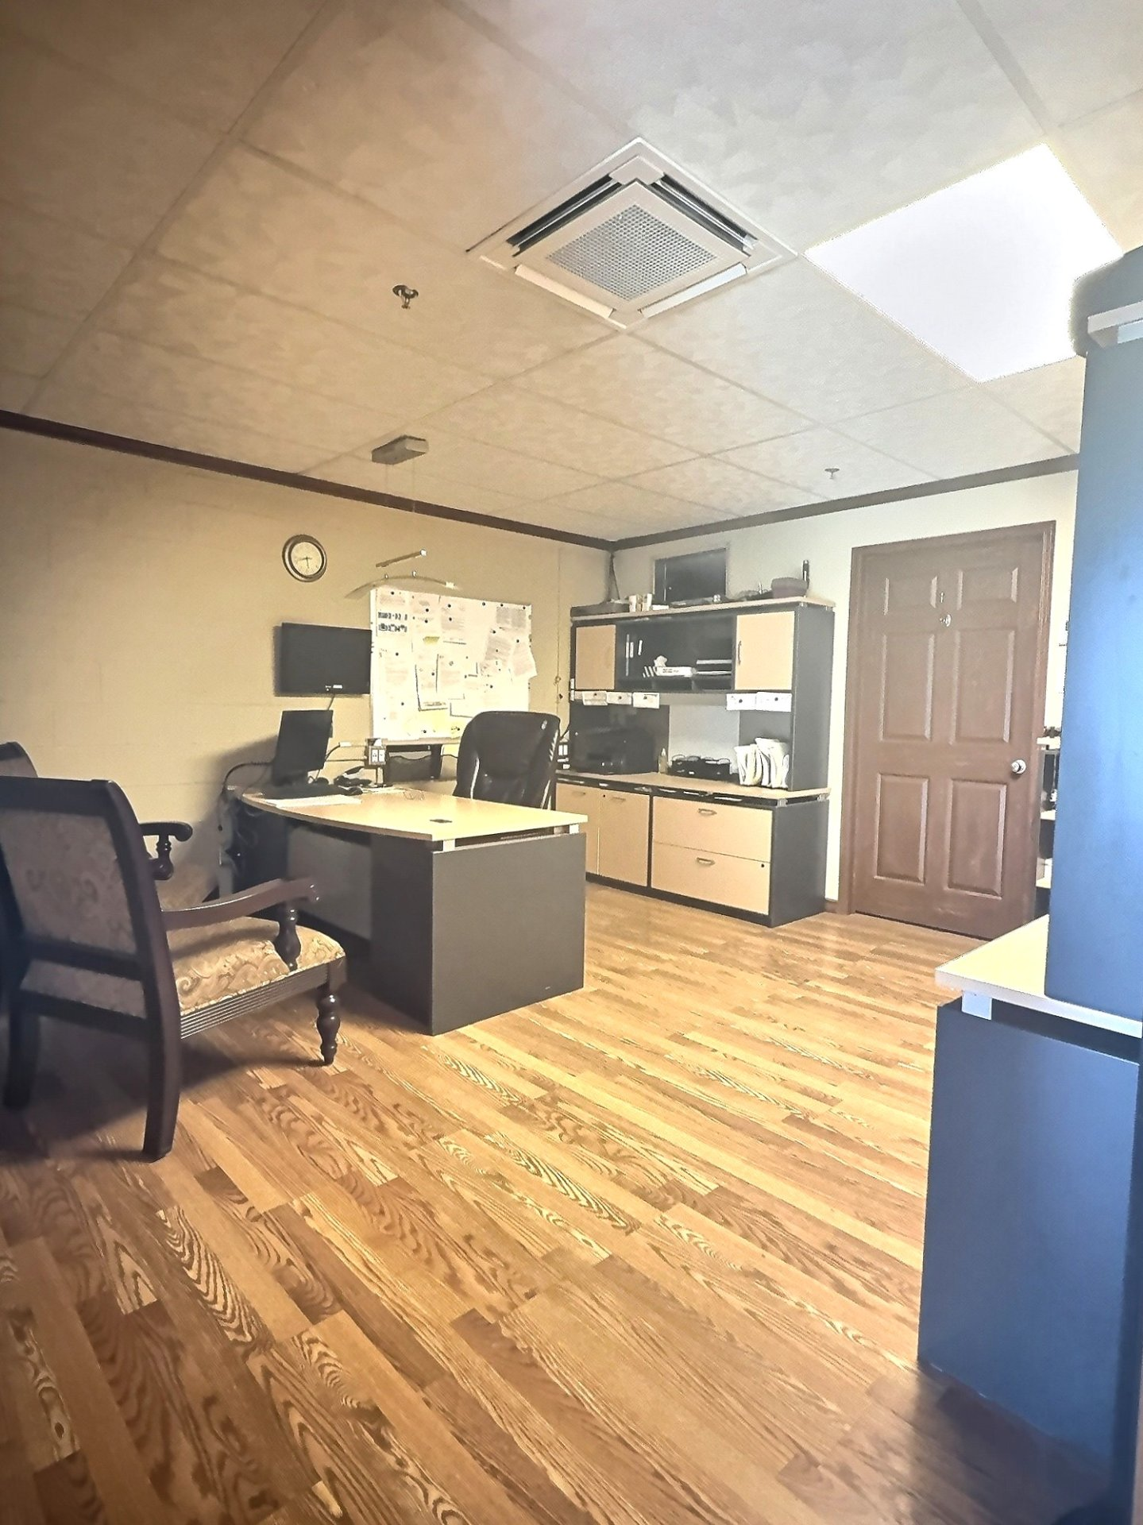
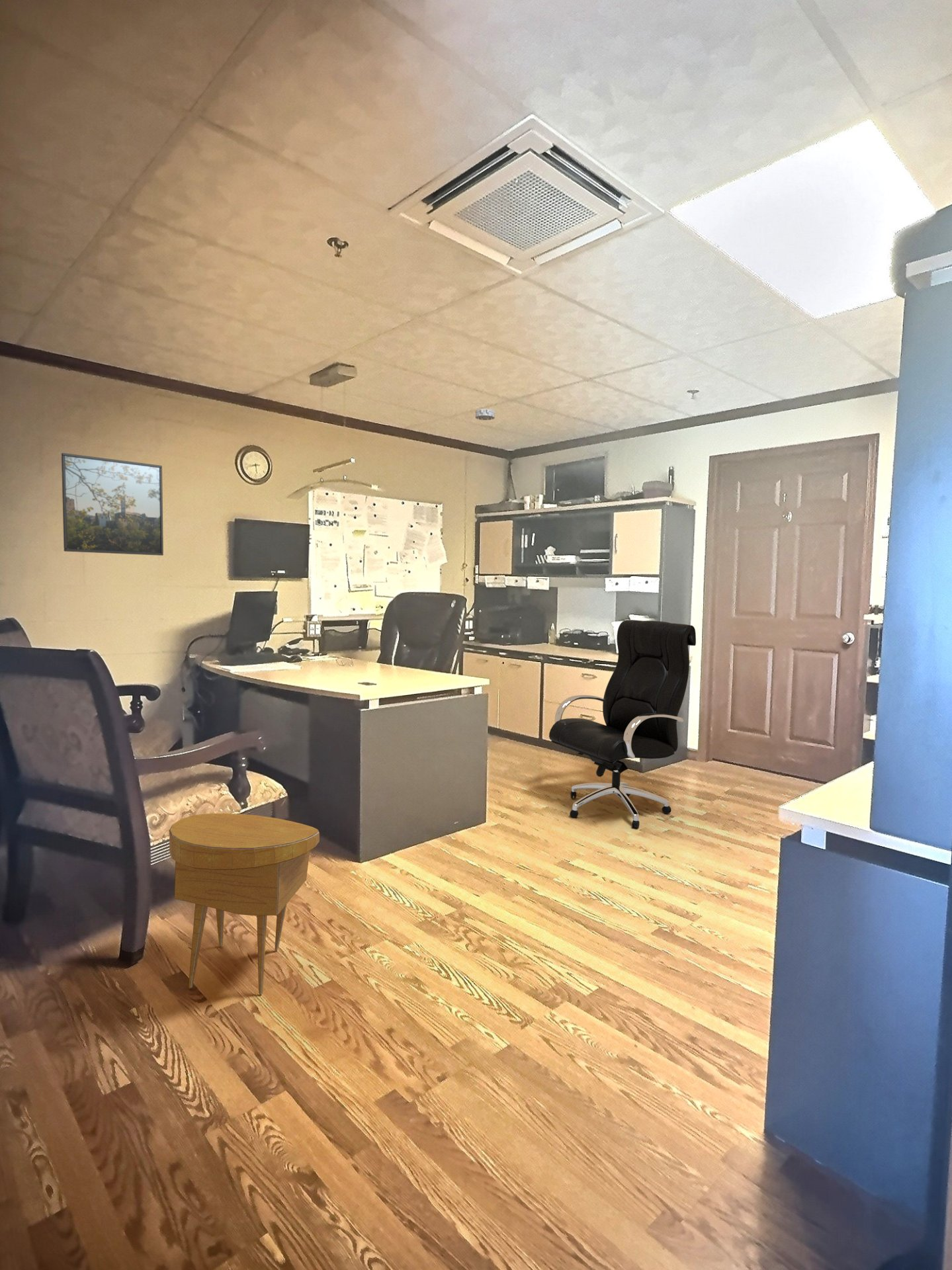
+ side table [169,813,320,995]
+ smoke detector [475,408,496,421]
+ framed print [61,452,164,556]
+ office chair [548,619,697,829]
